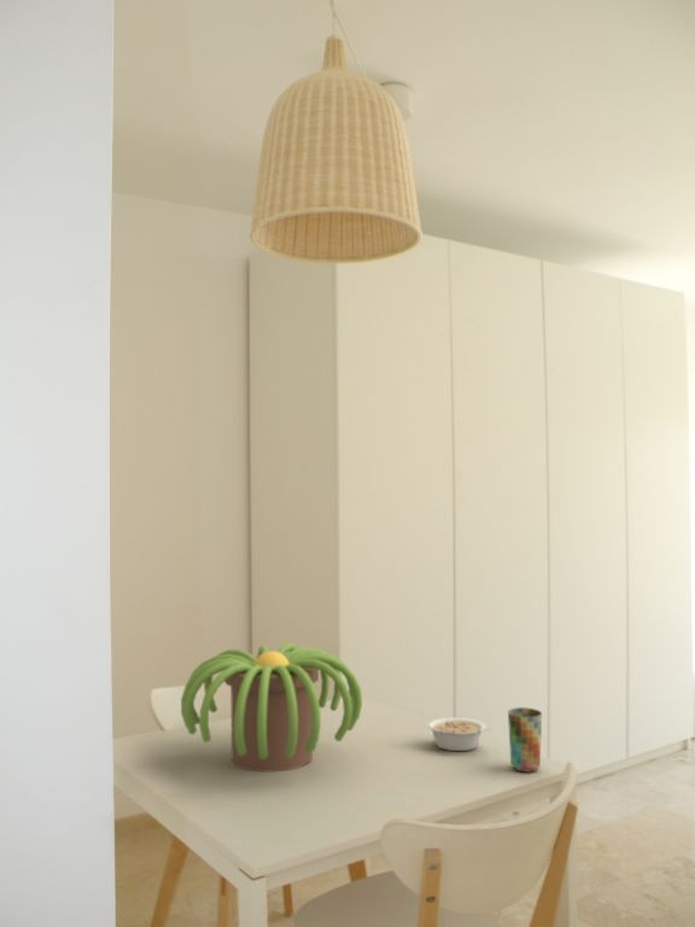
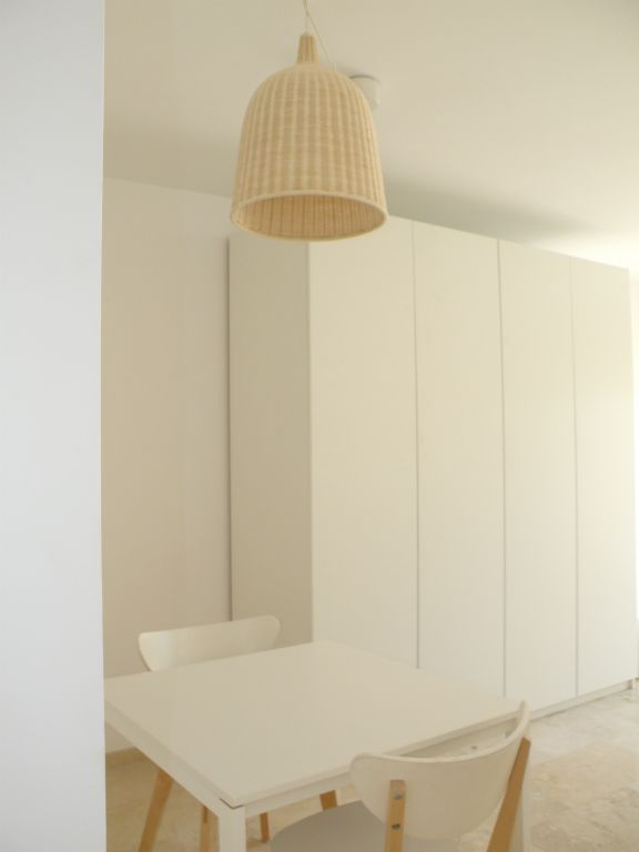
- plant [180,642,363,772]
- legume [426,716,490,752]
- cup [507,706,543,774]
